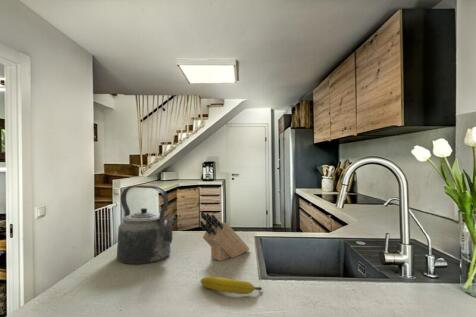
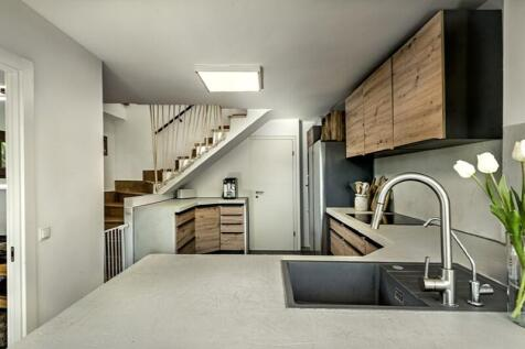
- fruit [200,276,263,295]
- knife block [199,211,250,262]
- kettle [116,184,177,265]
